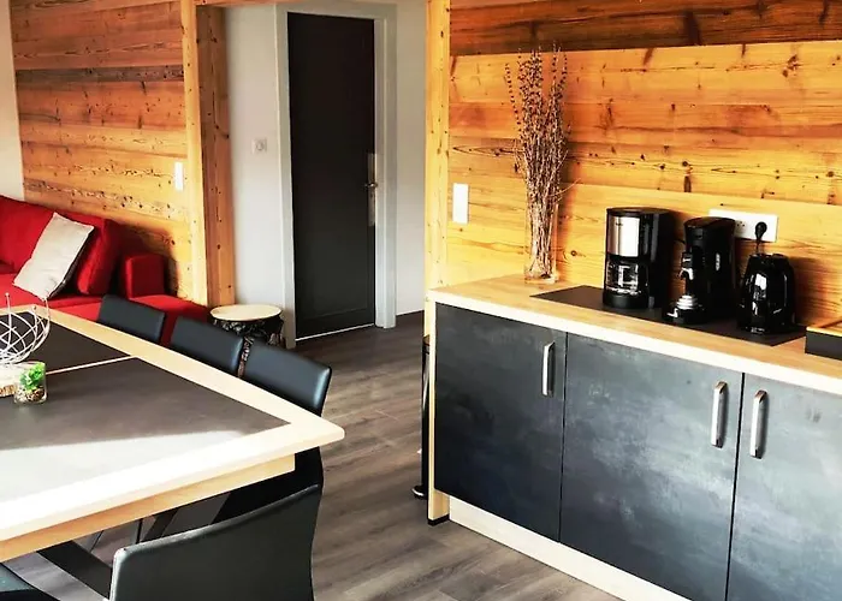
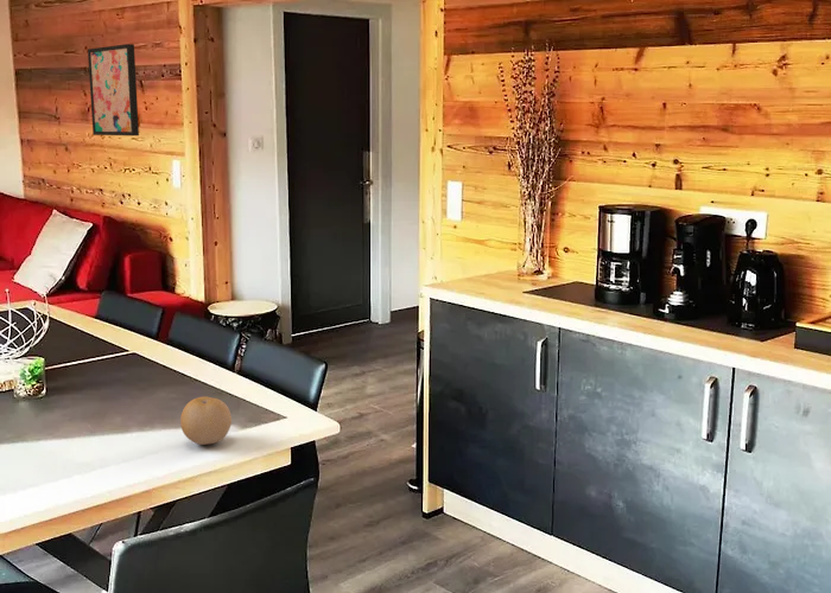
+ fruit [179,396,233,446]
+ wall art [87,43,140,136]
